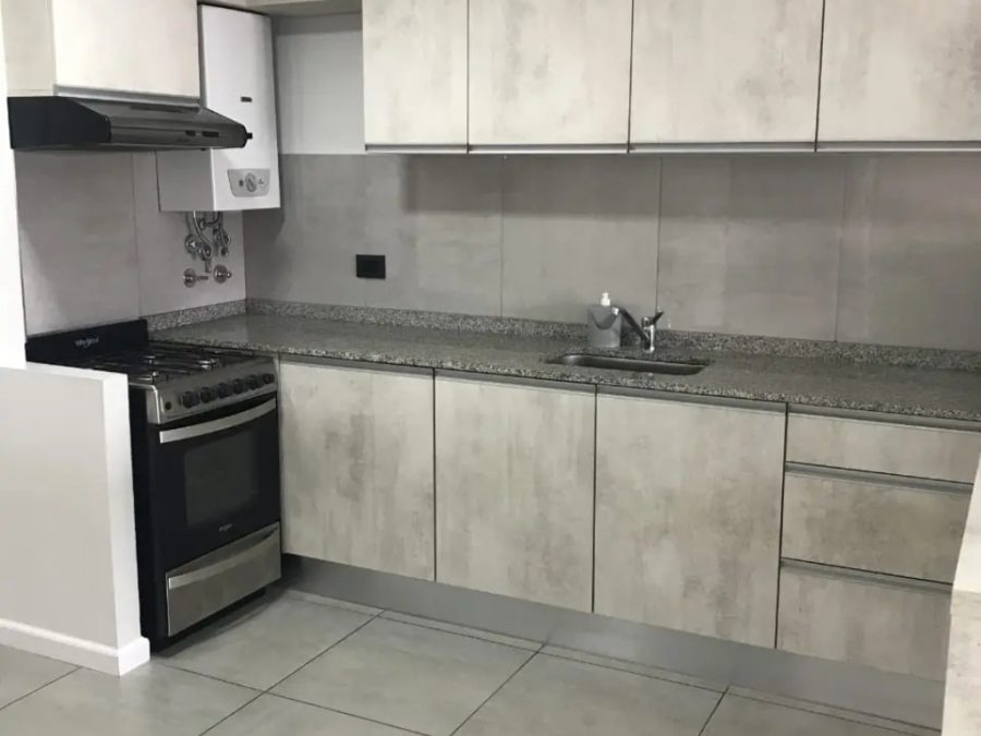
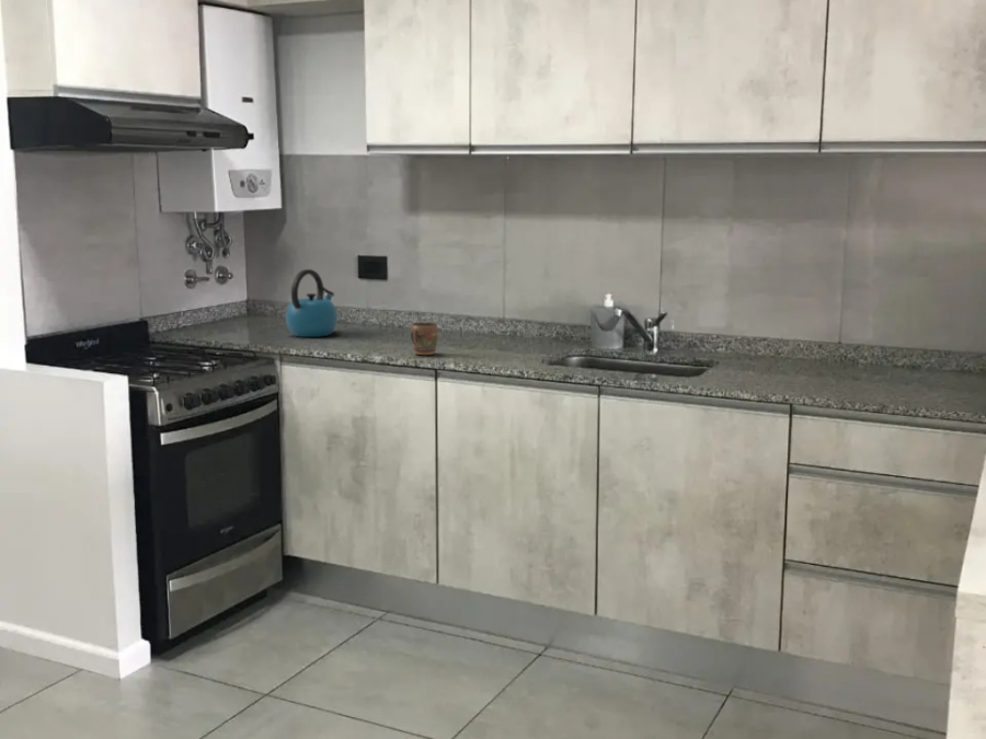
+ mug [410,321,439,356]
+ kettle [285,268,339,338]
